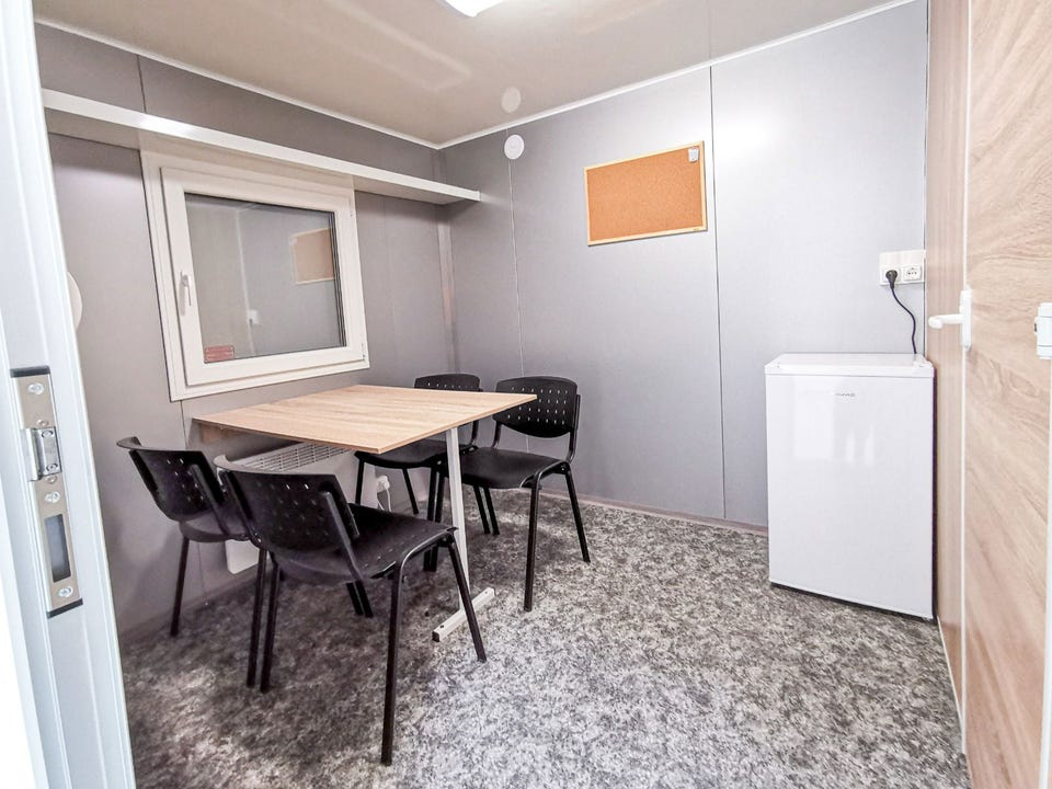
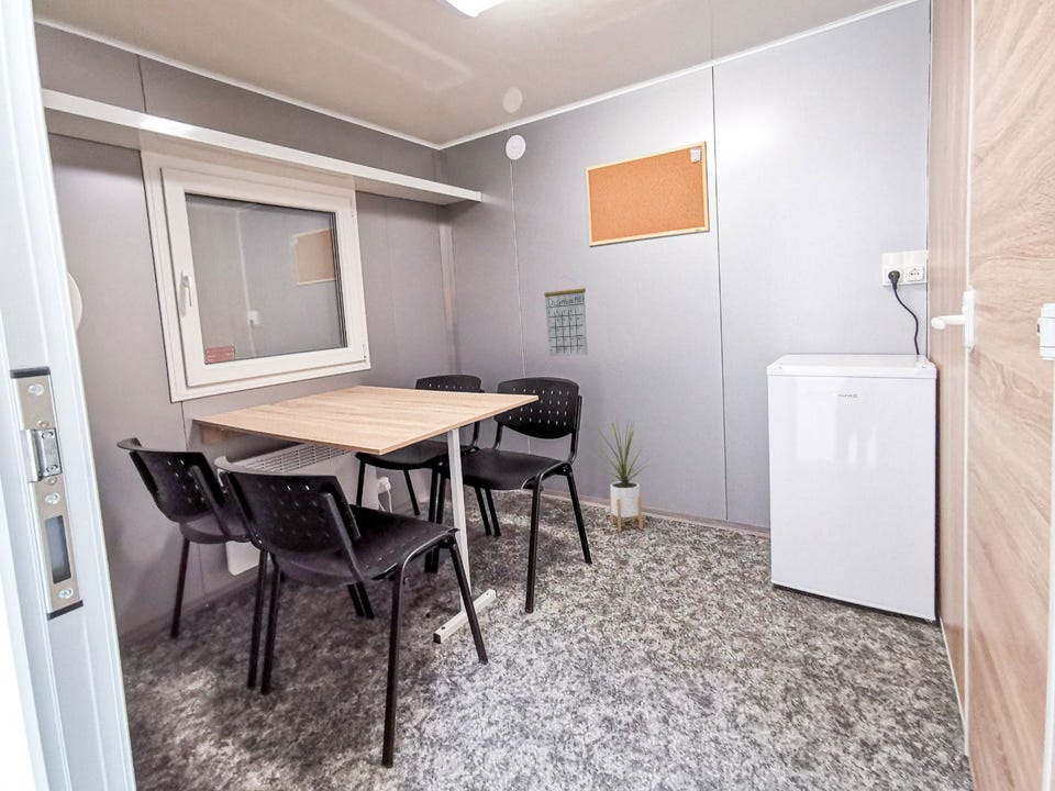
+ house plant [589,413,654,533]
+ calendar [543,275,589,357]
